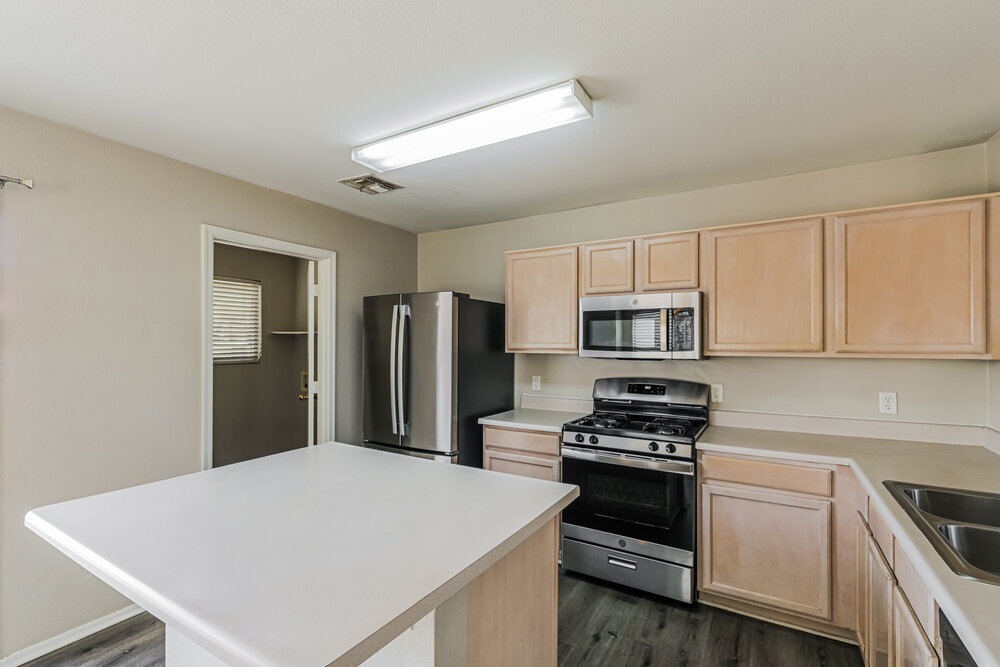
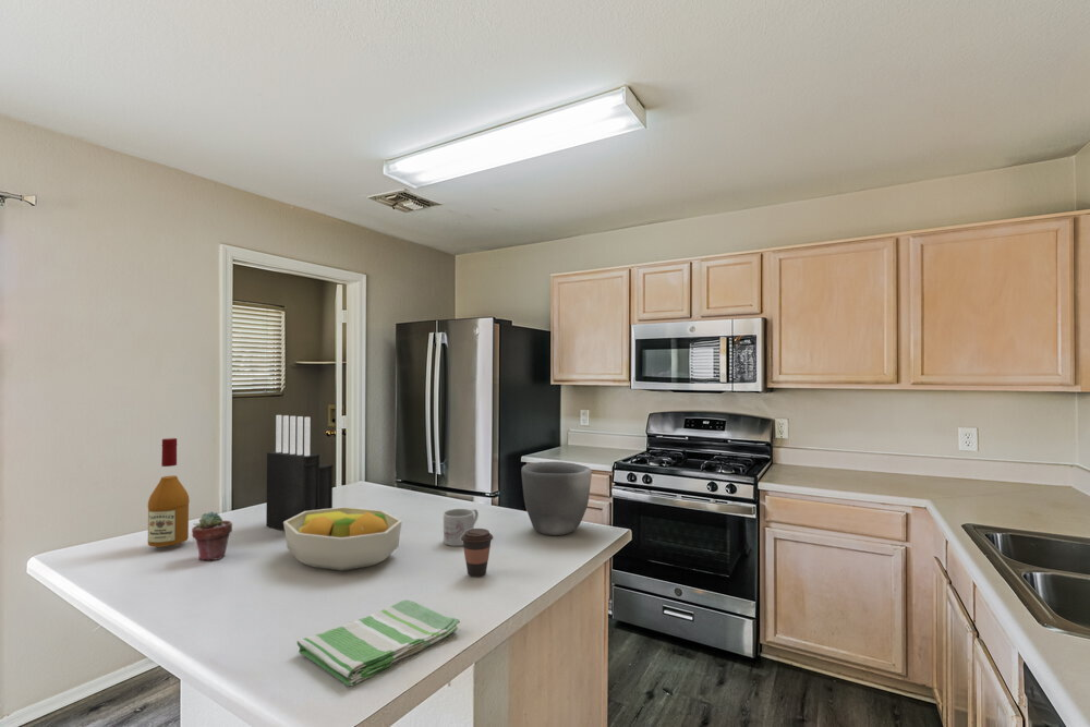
+ knife block [265,414,334,532]
+ mug [443,508,480,547]
+ potted succulent [191,511,233,561]
+ dish towel [295,599,461,687]
+ bowl [520,461,593,536]
+ coffee cup [461,528,494,578]
+ wine bottle [147,437,191,548]
+ fruit bowl [283,506,403,572]
